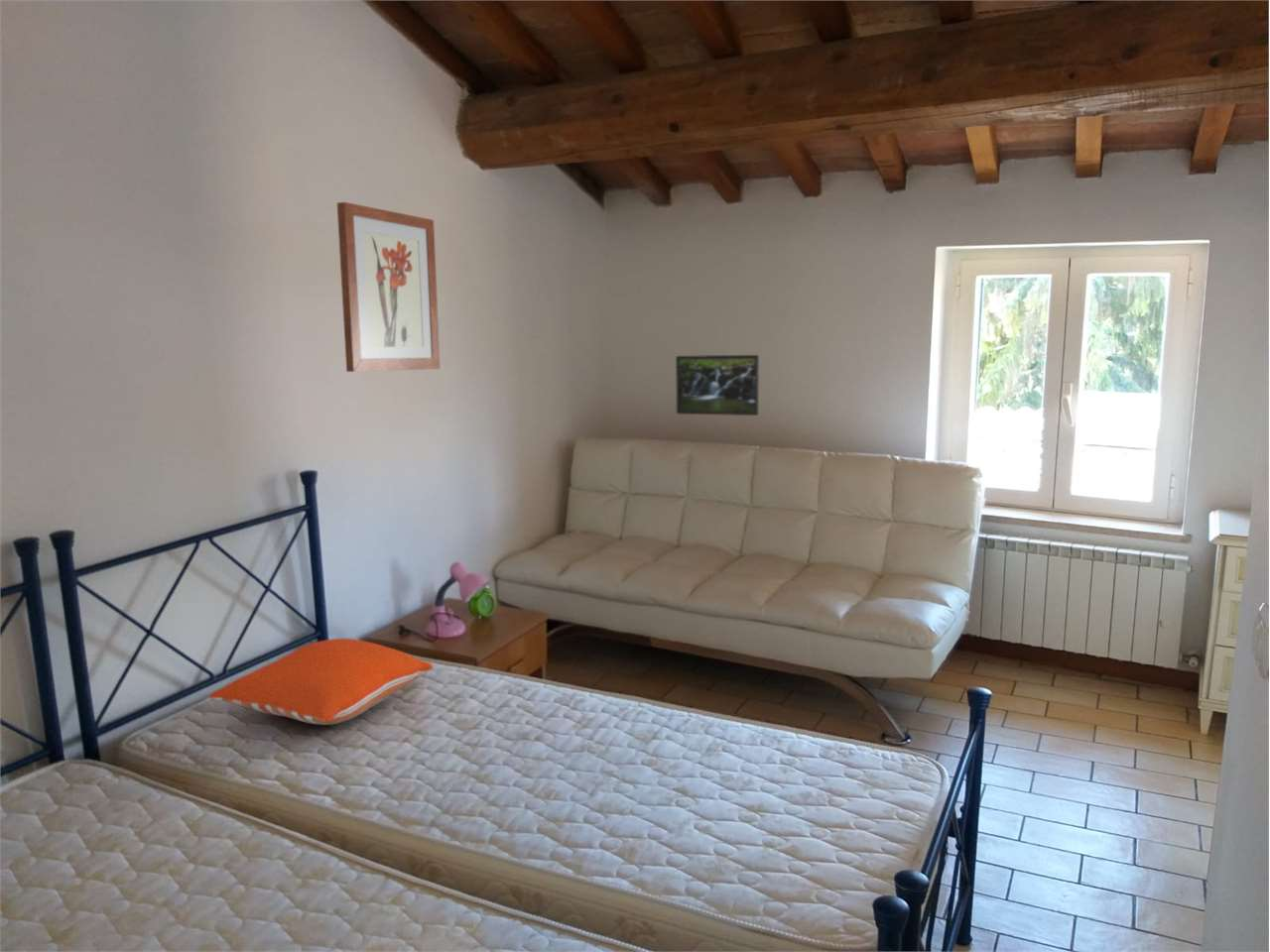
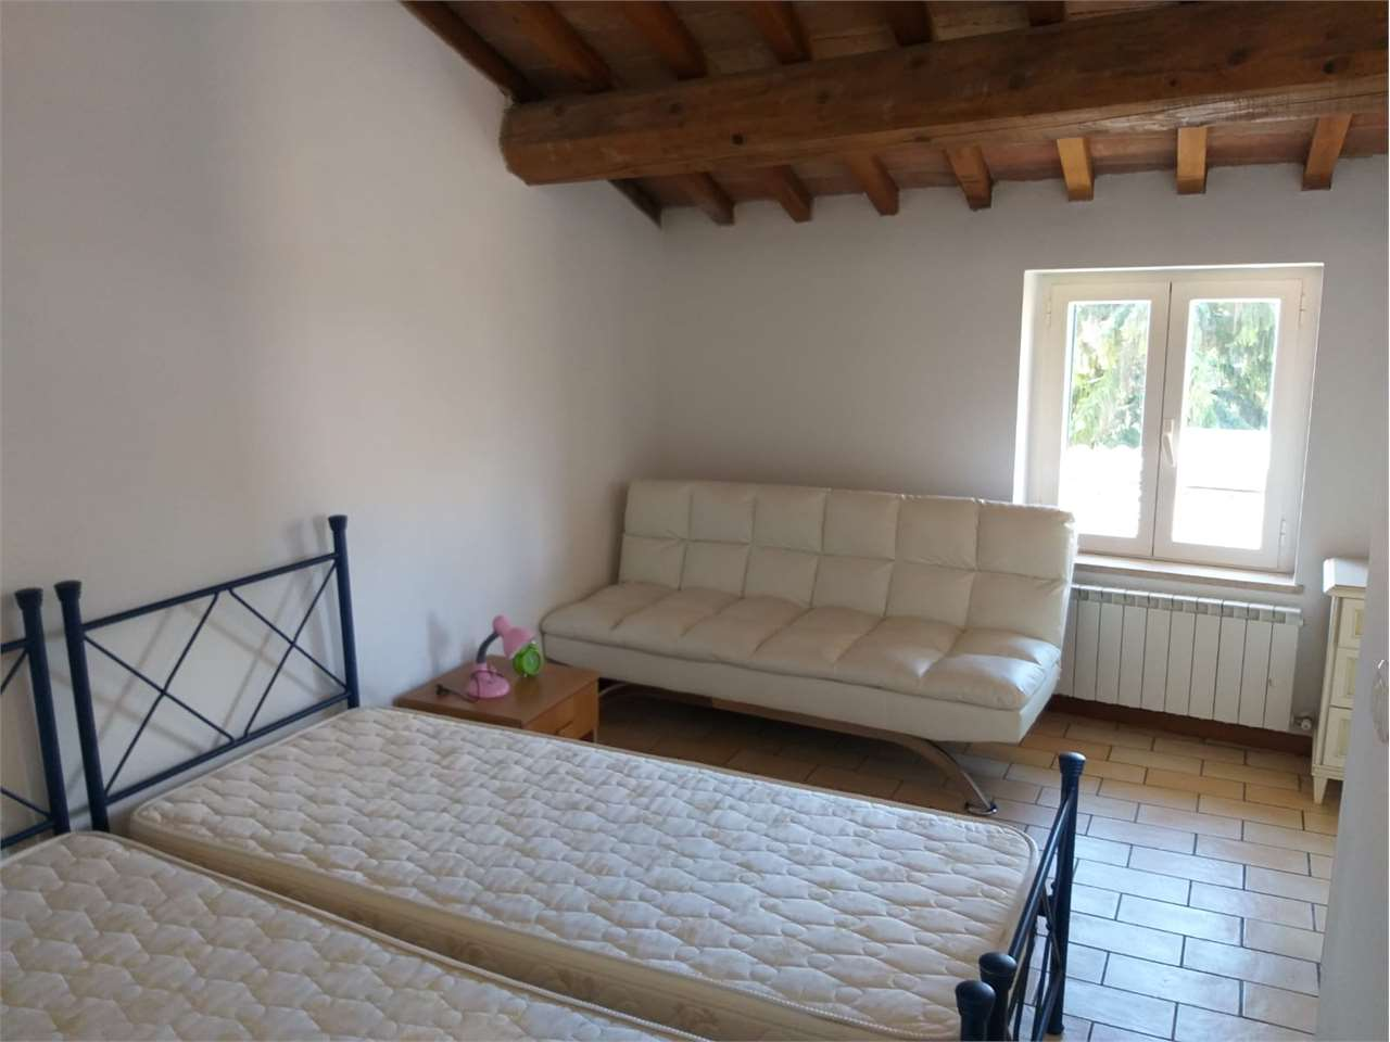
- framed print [675,354,760,416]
- wall art [336,201,442,373]
- pillow [208,638,434,726]
